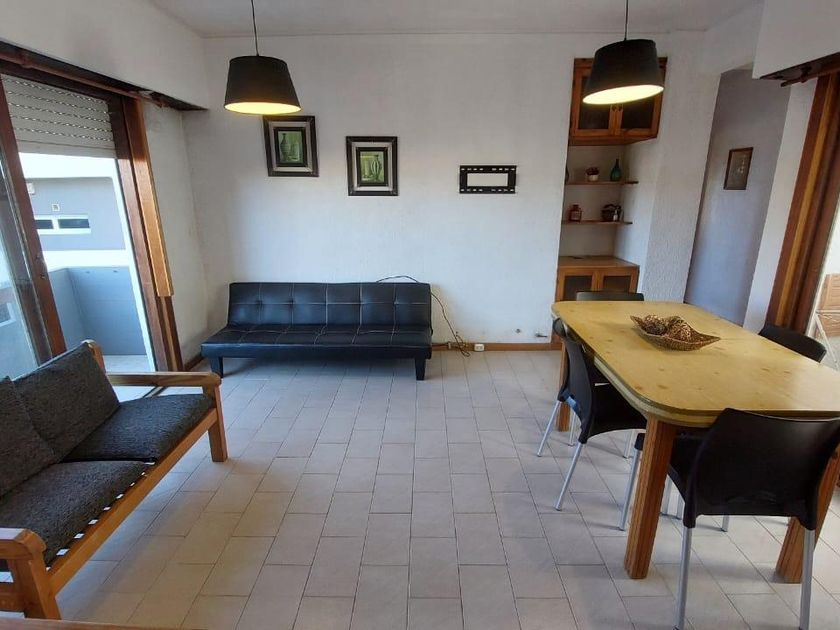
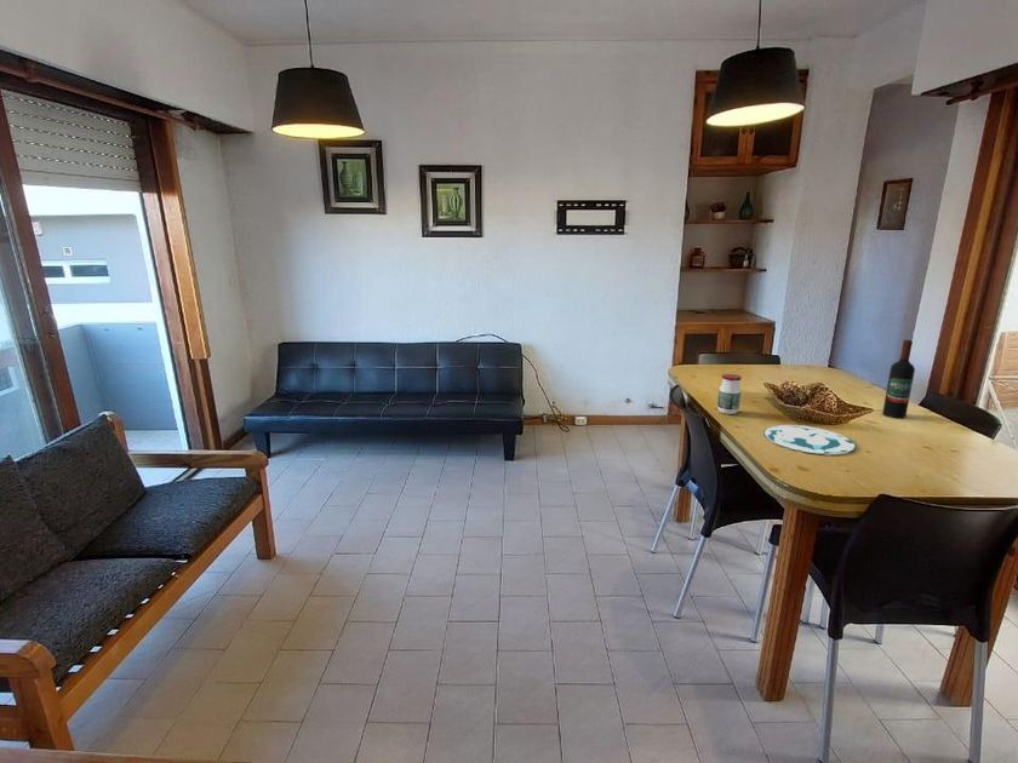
+ jar [716,373,743,415]
+ plate [762,424,857,455]
+ wine bottle [881,339,916,419]
